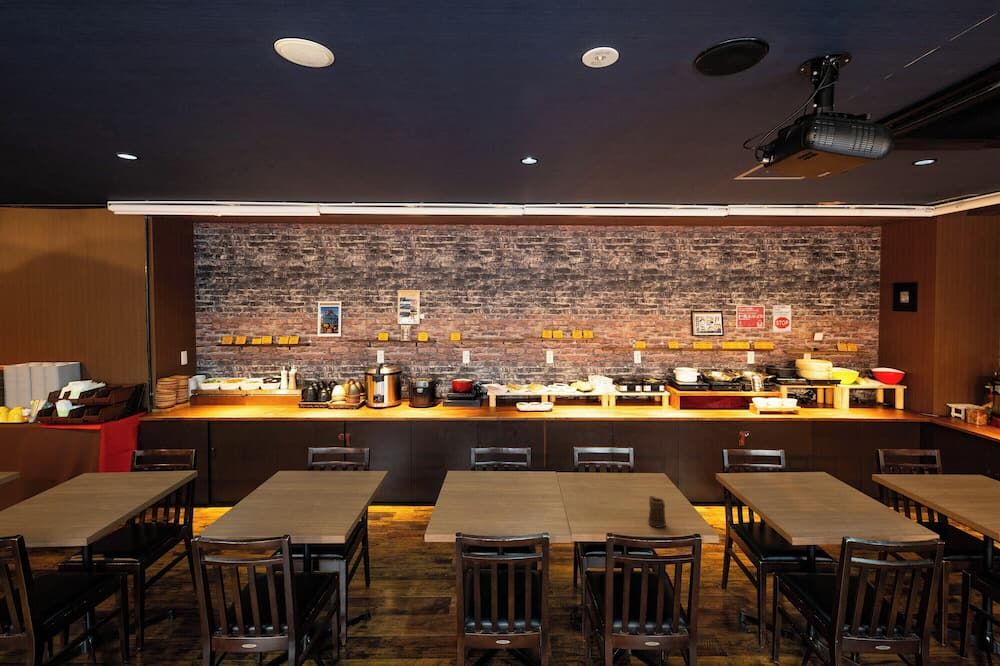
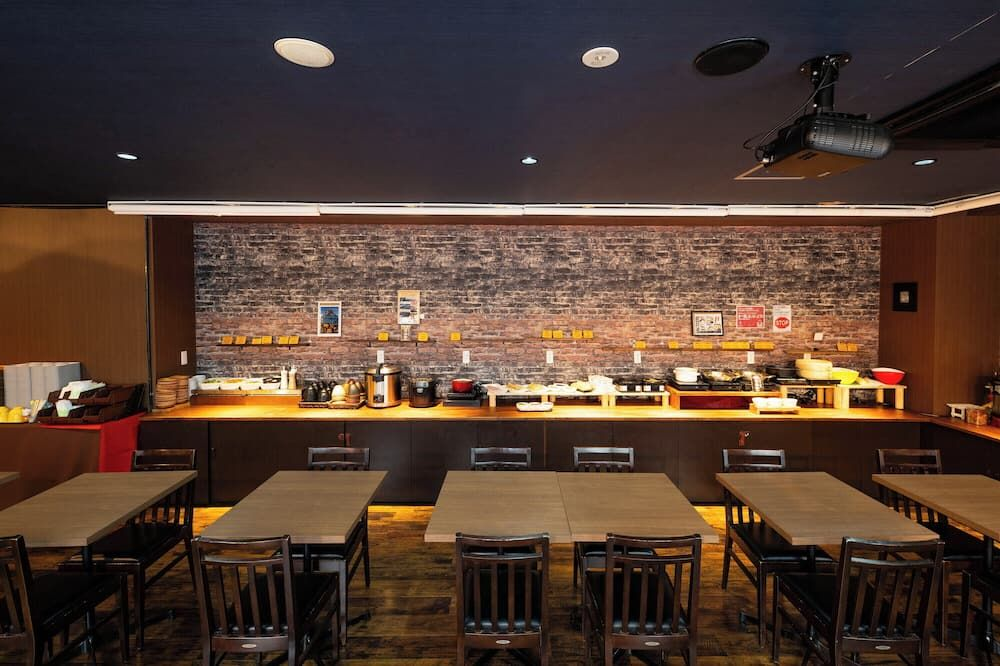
- mug [647,495,667,529]
